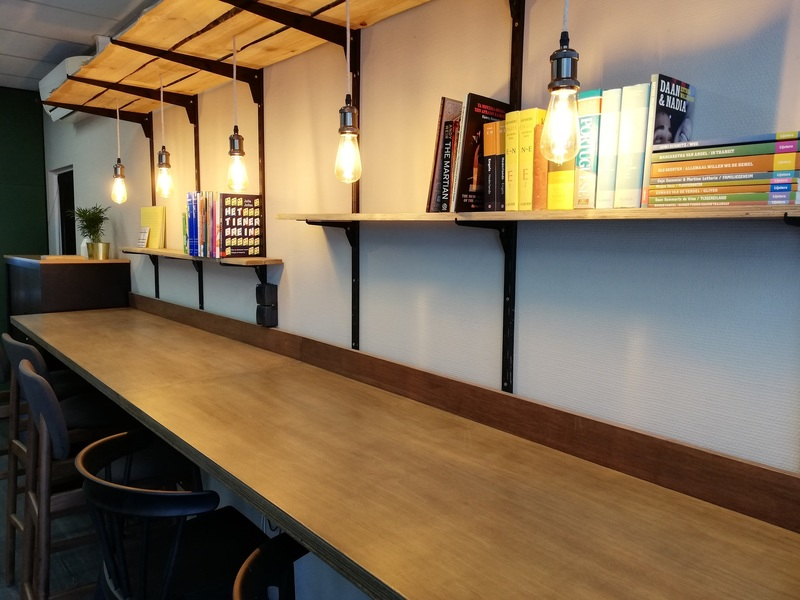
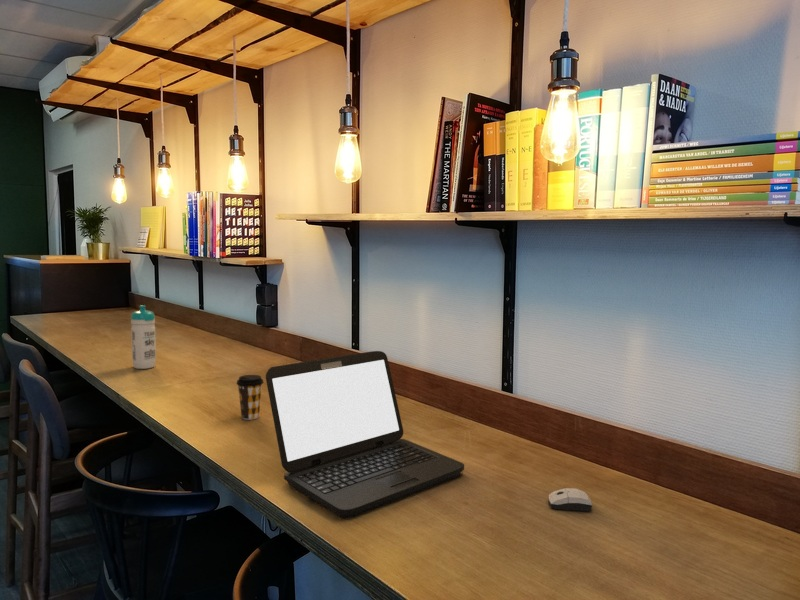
+ coffee cup [235,374,265,421]
+ water bottle [130,304,157,370]
+ laptop [265,350,465,520]
+ computer mouse [548,487,593,512]
